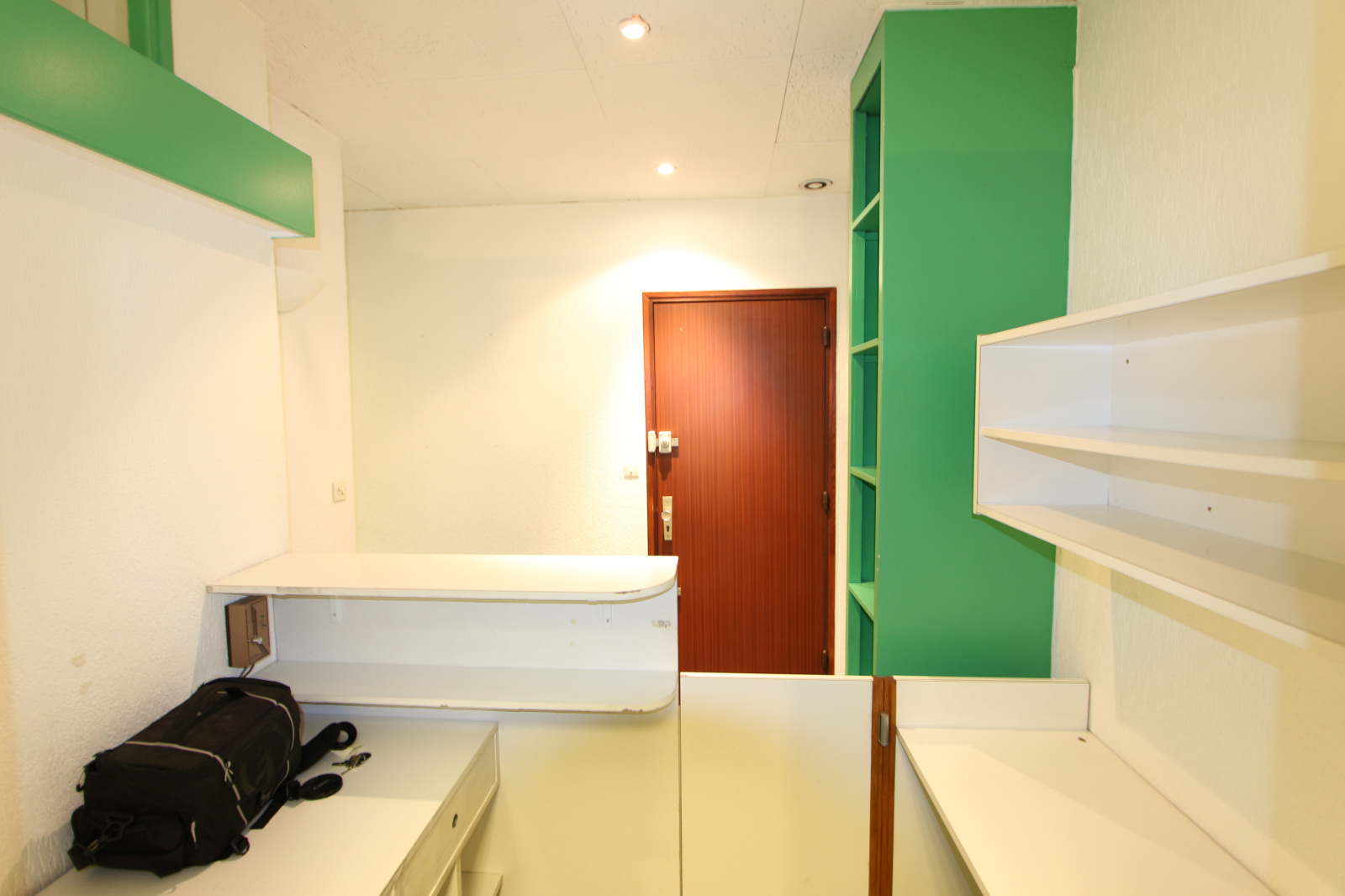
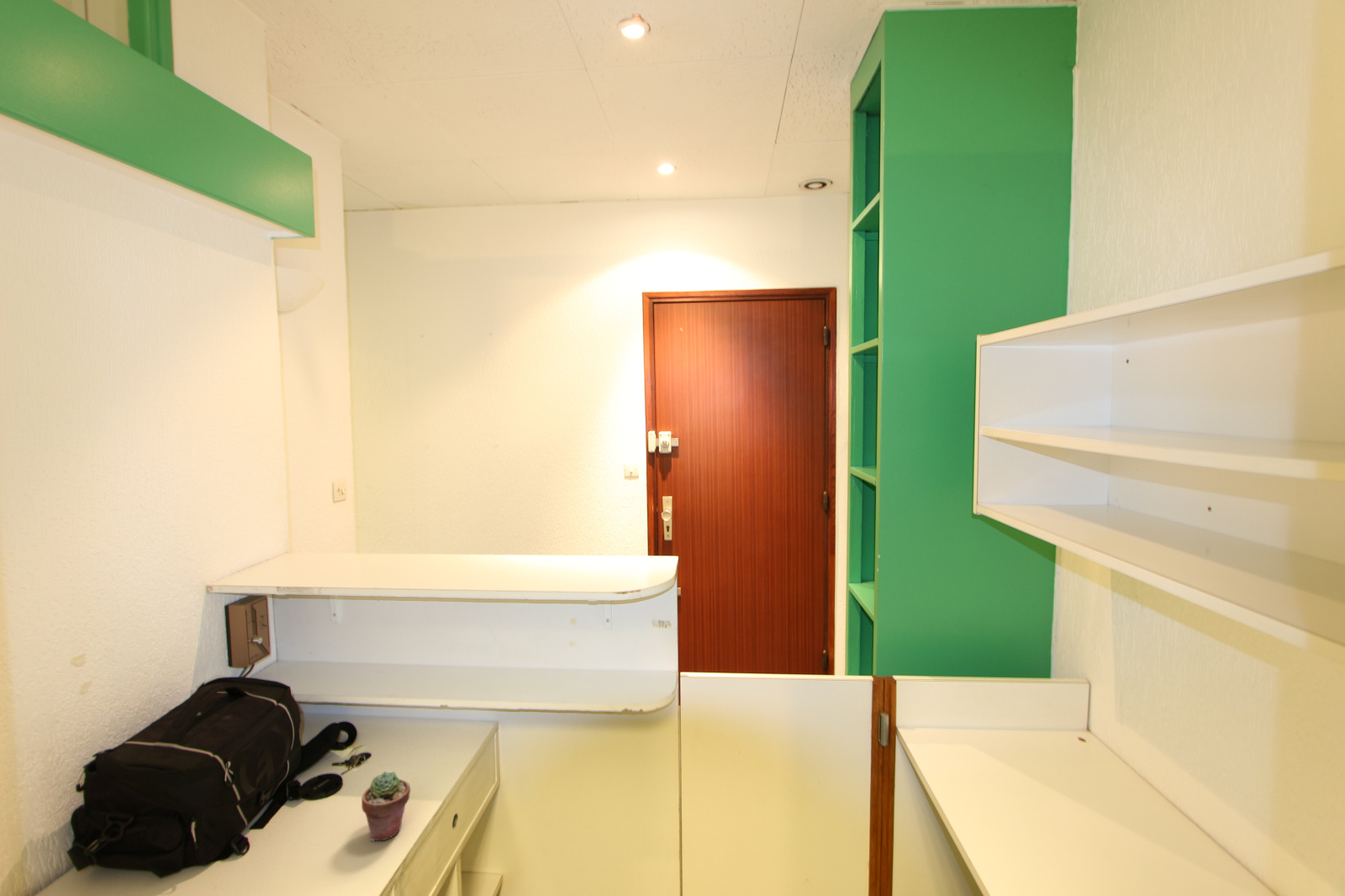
+ potted succulent [361,771,411,842]
